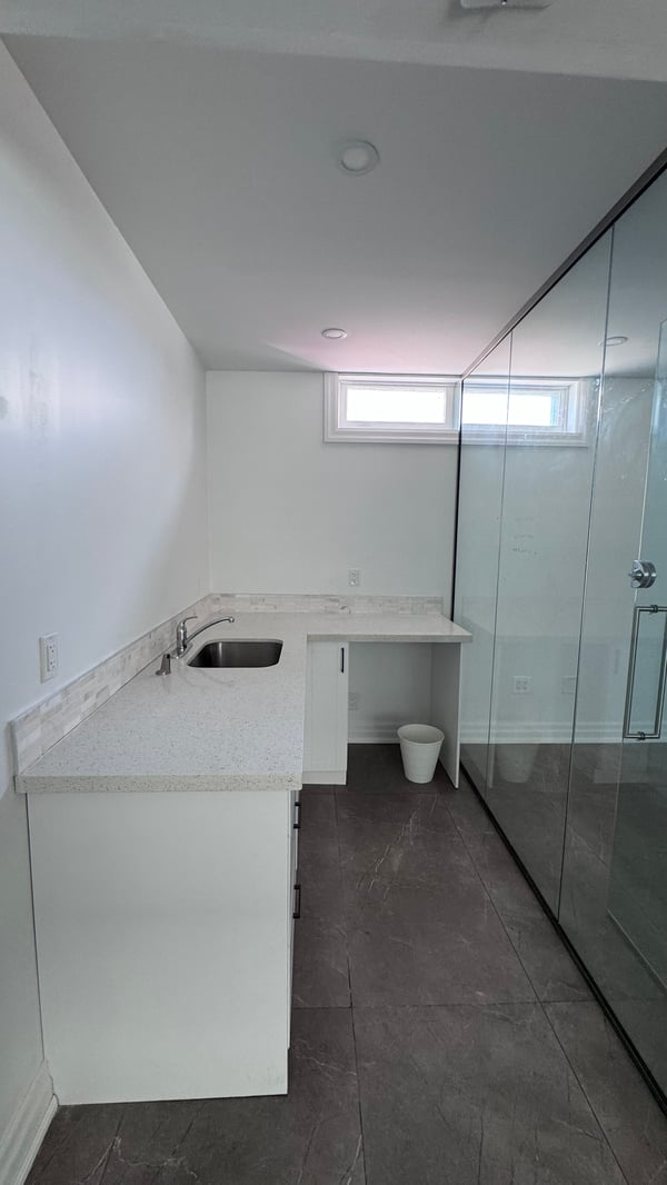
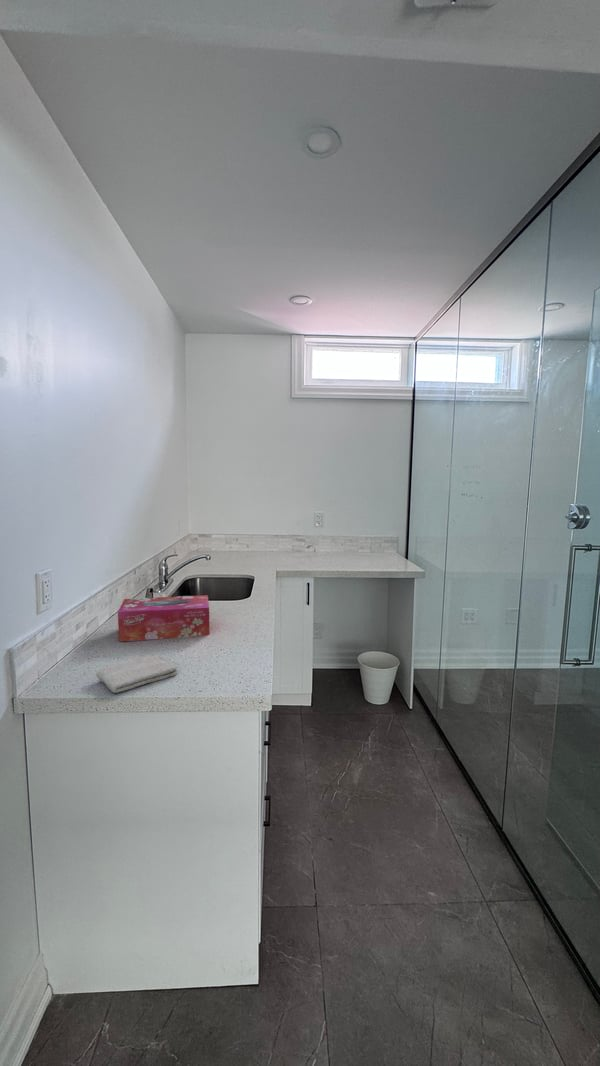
+ tissue box [117,594,210,643]
+ washcloth [95,654,178,694]
